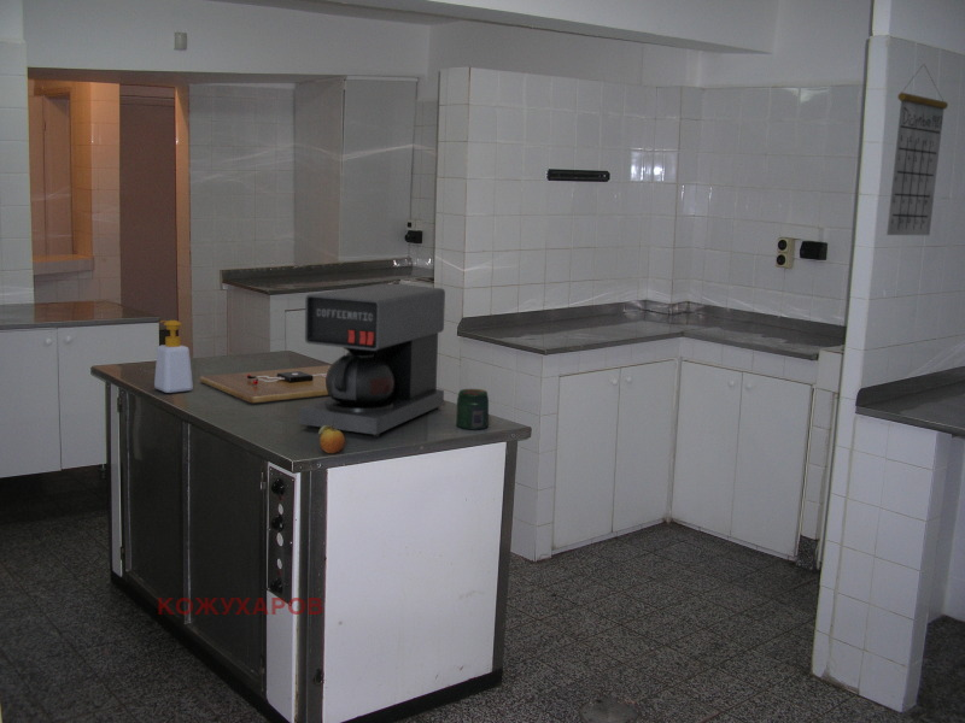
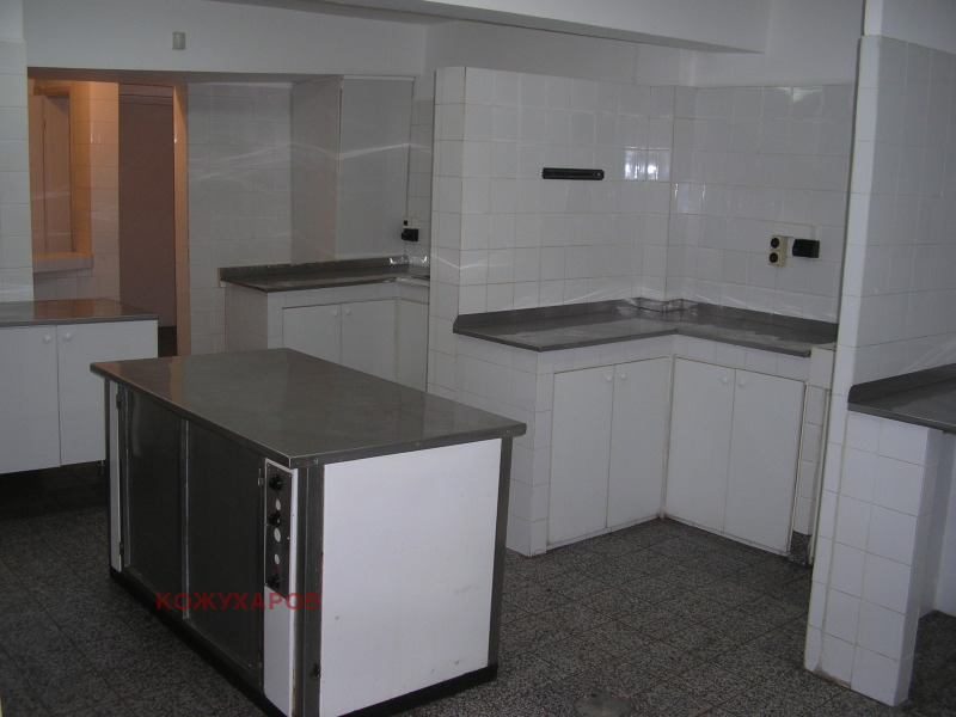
- calendar [885,63,949,236]
- fruit [317,424,346,454]
- cutting board [198,364,332,405]
- jar [455,388,490,430]
- coffee maker [298,282,446,439]
- soap bottle [153,319,194,394]
